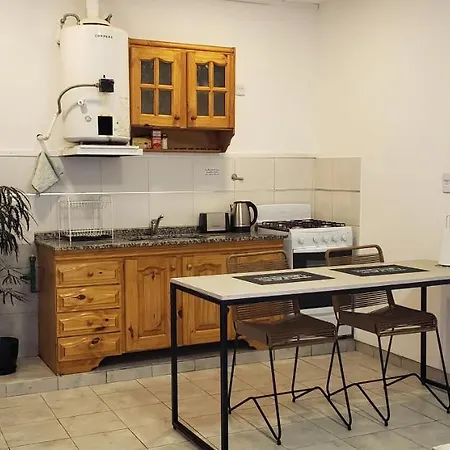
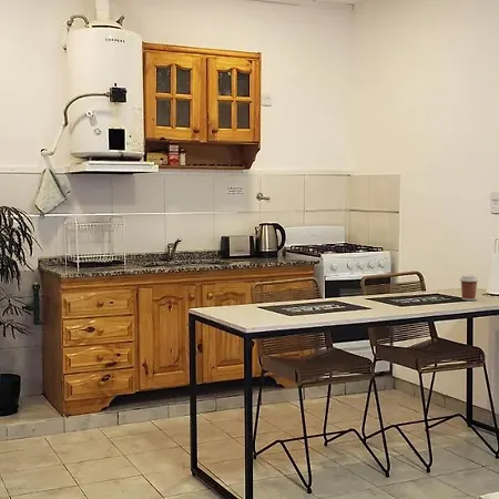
+ coffee cup [459,274,479,302]
